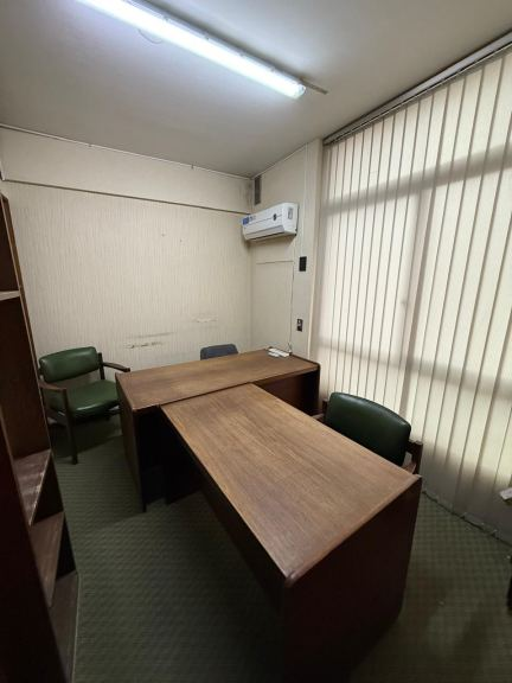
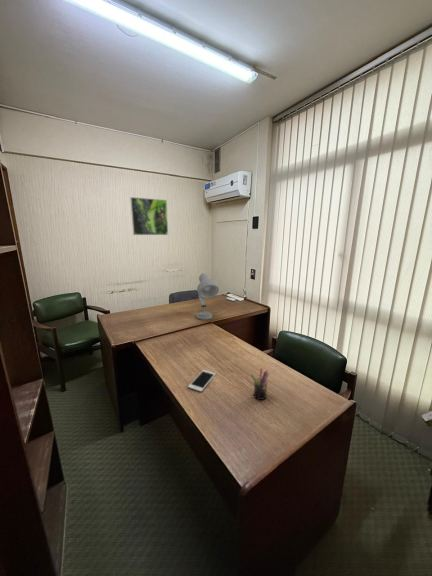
+ cell phone [187,369,217,393]
+ pen holder [250,367,270,401]
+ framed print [129,196,169,236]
+ desk lamp [196,272,220,321]
